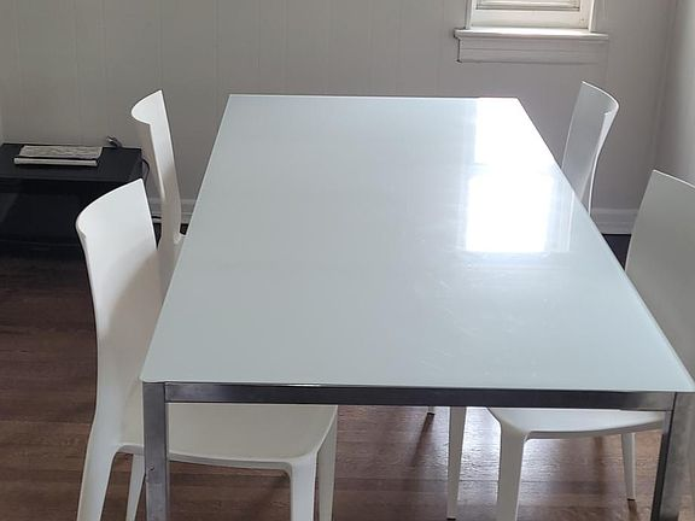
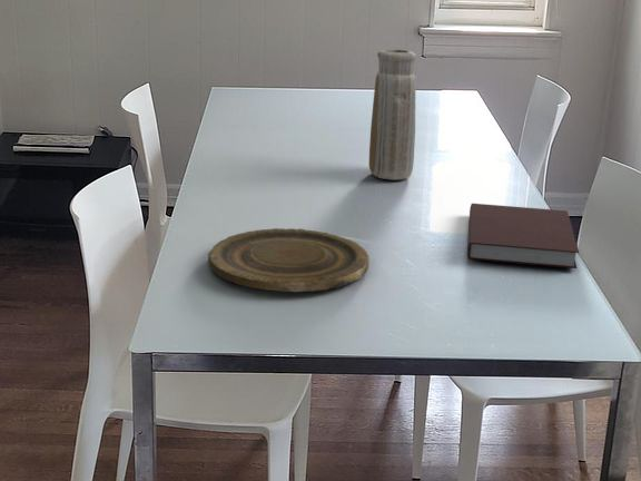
+ vase [368,49,417,180]
+ notebook [466,203,580,269]
+ plate [207,227,371,293]
